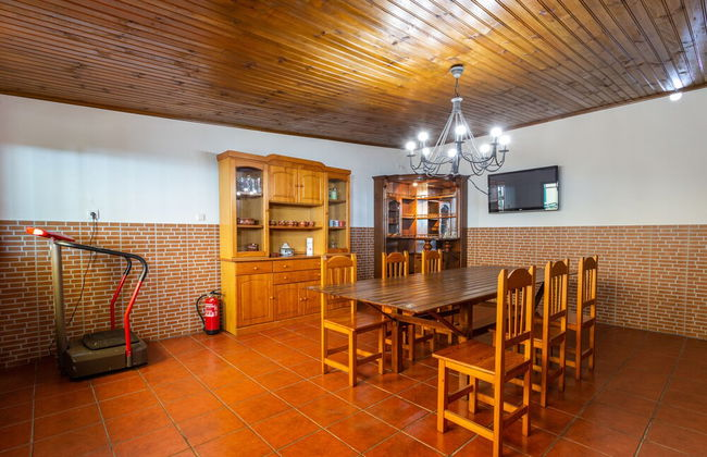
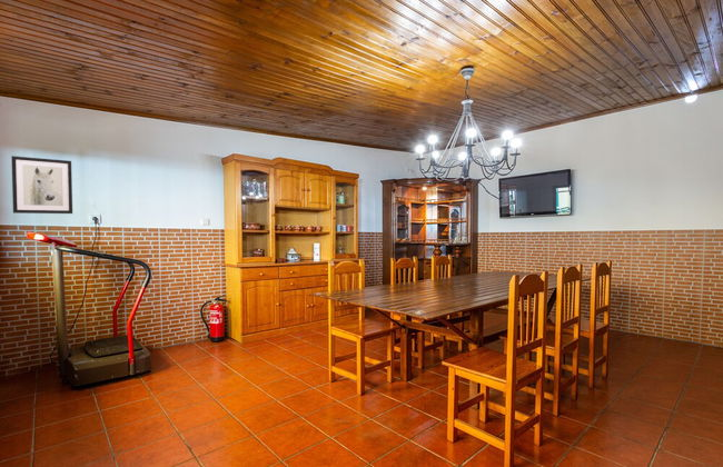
+ wall art [11,155,73,215]
